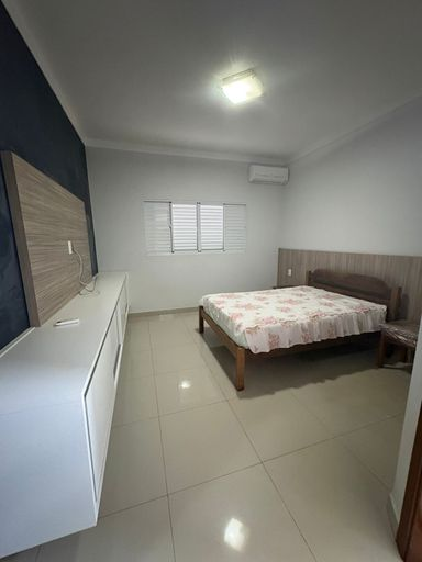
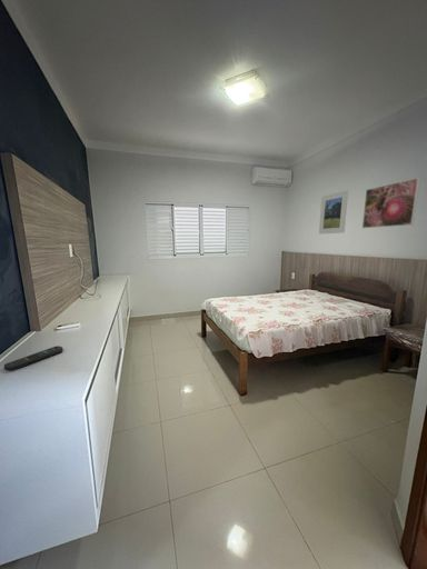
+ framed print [318,189,349,234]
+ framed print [361,177,421,229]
+ remote control [3,345,64,372]
